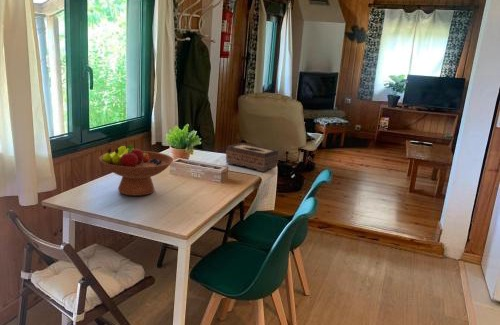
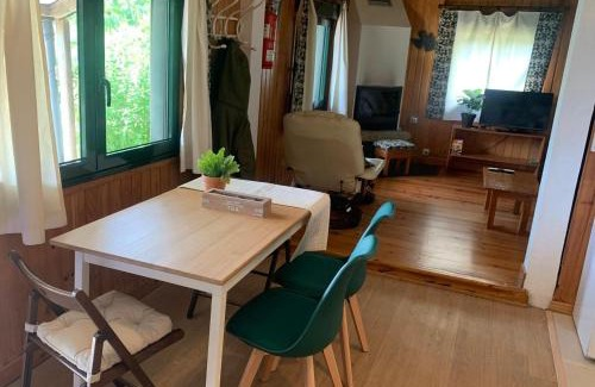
- fruit bowl [98,144,174,197]
- tissue box [225,142,280,173]
